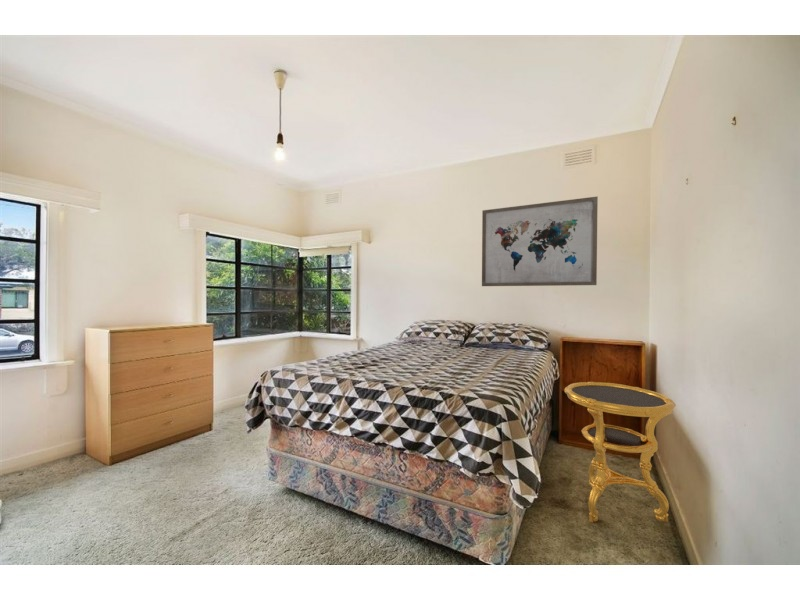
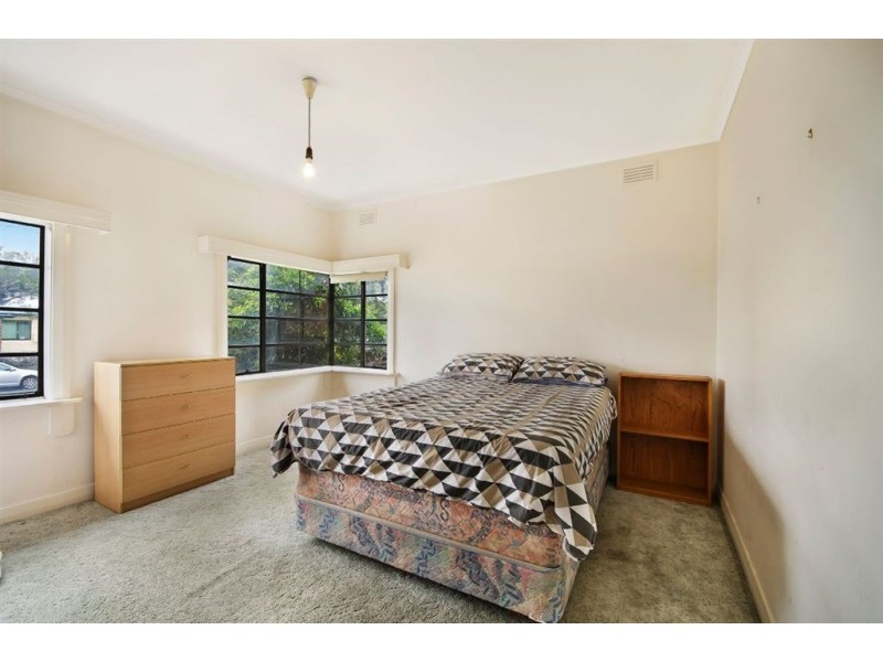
- side table [564,381,676,524]
- wall art [481,195,599,287]
